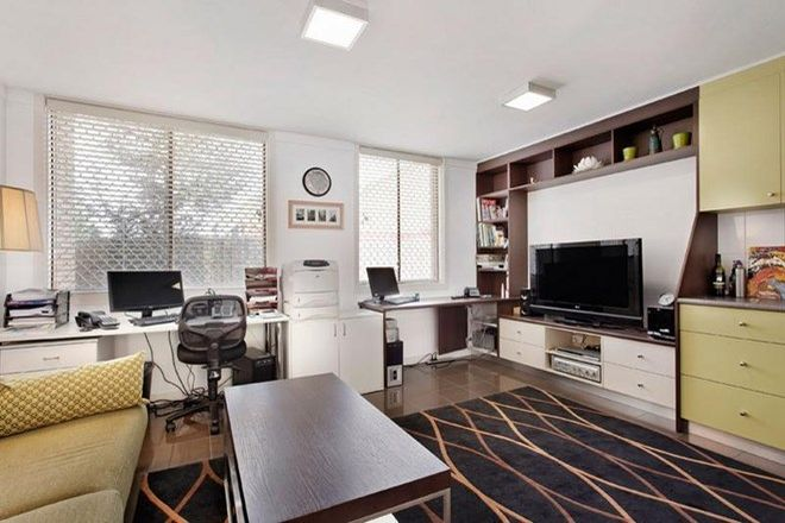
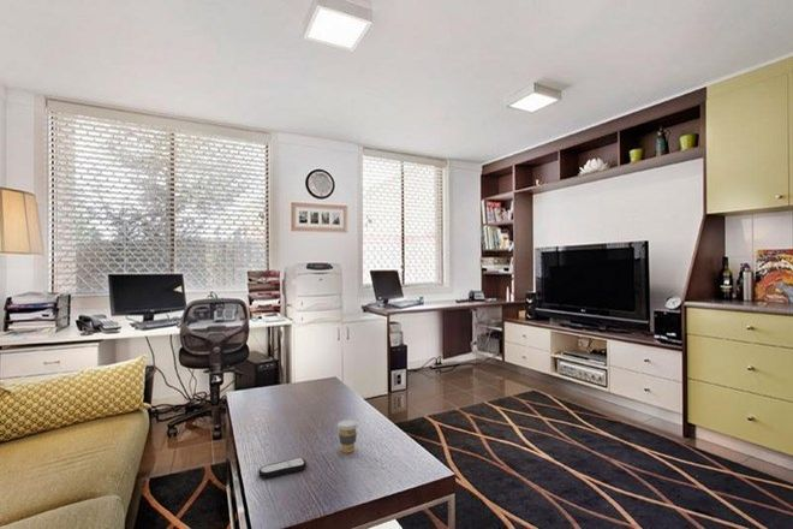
+ remote control [257,457,308,480]
+ coffee cup [336,418,359,454]
